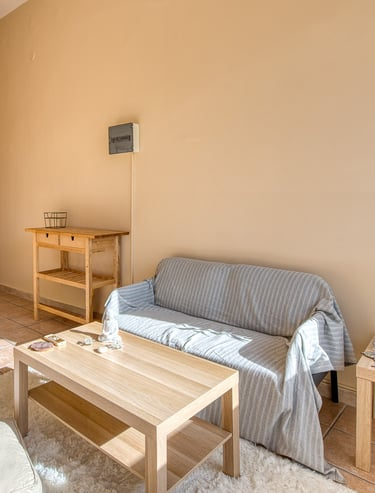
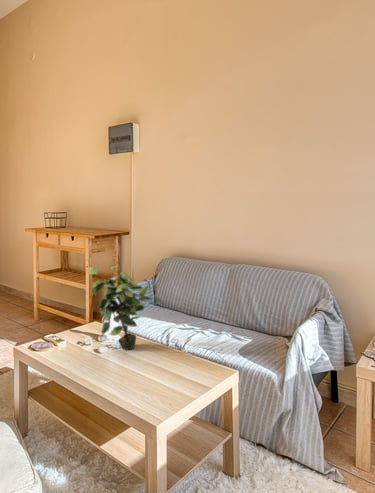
+ potted plant [87,265,153,351]
